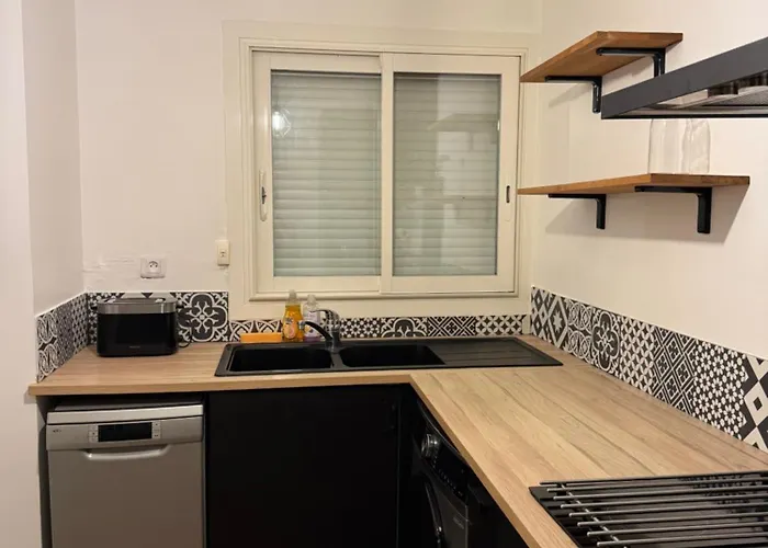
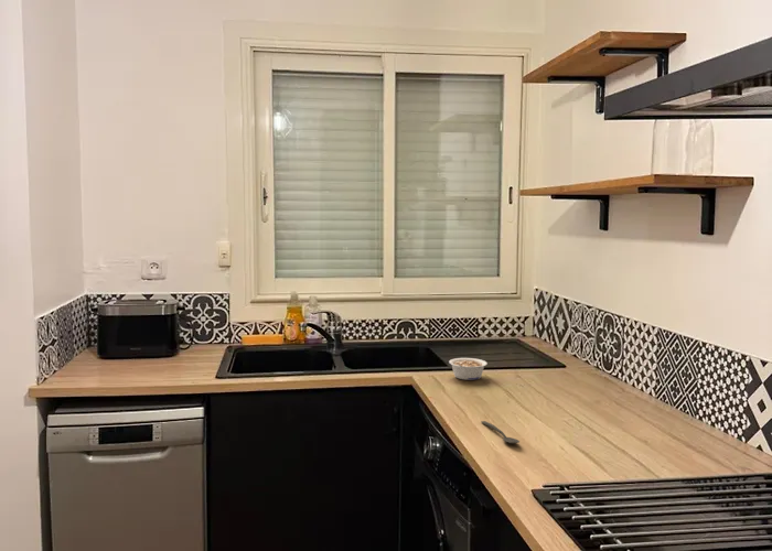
+ spoon [480,420,521,444]
+ legume [448,357,489,381]
